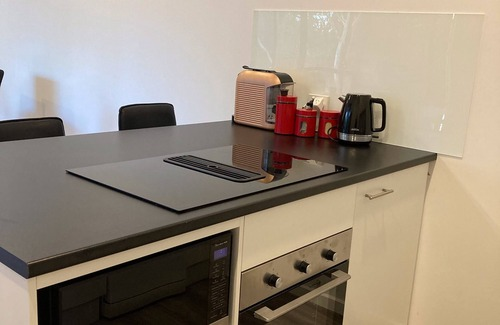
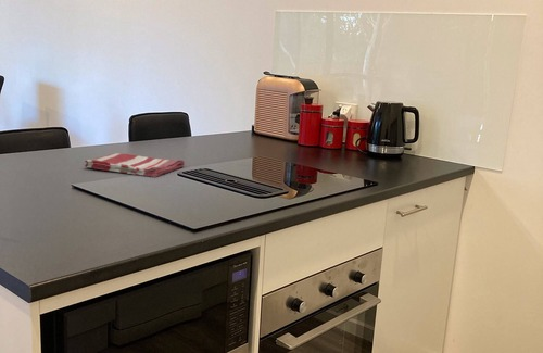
+ dish towel [84,152,186,178]
